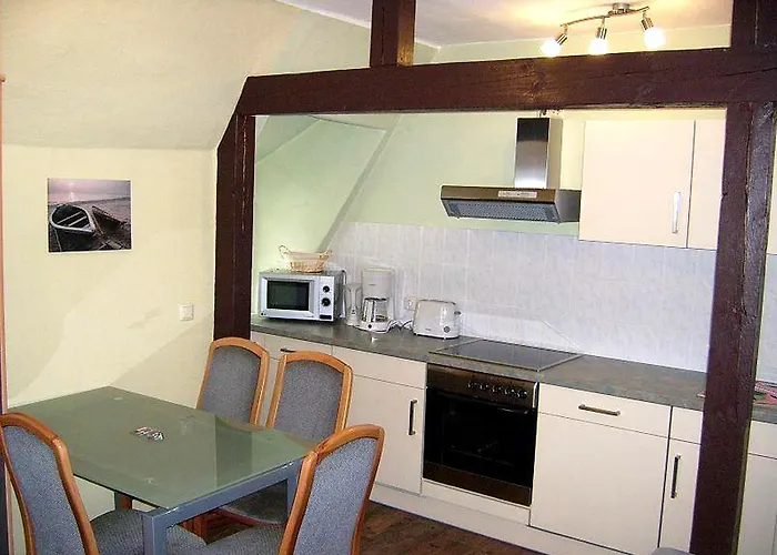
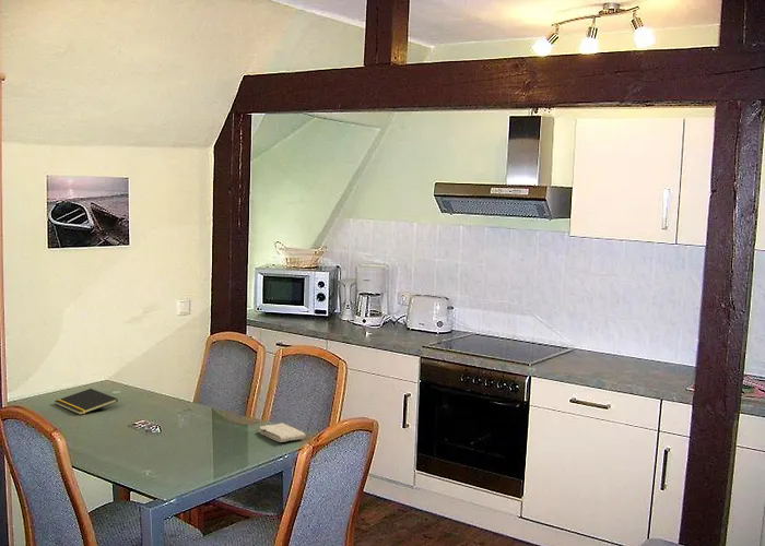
+ washcloth [258,423,307,443]
+ notepad [54,388,118,416]
